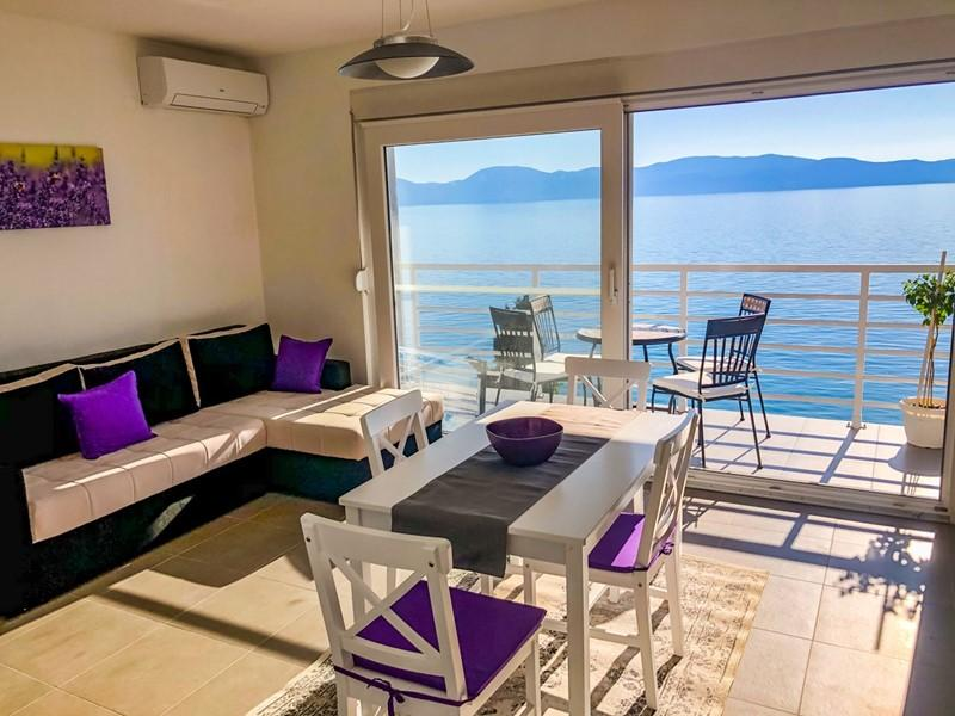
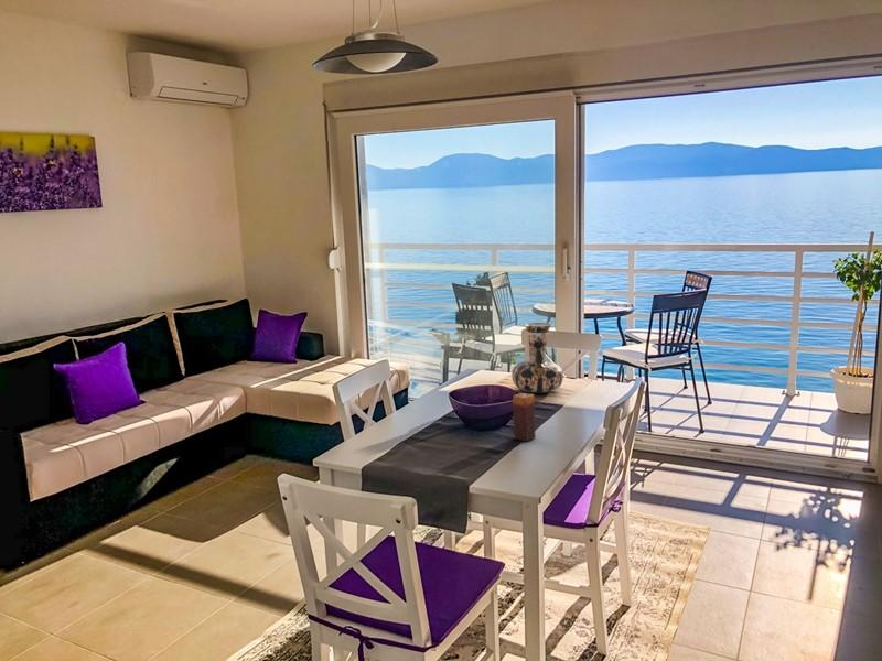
+ decorative vase [510,322,564,394]
+ candle [512,392,537,442]
